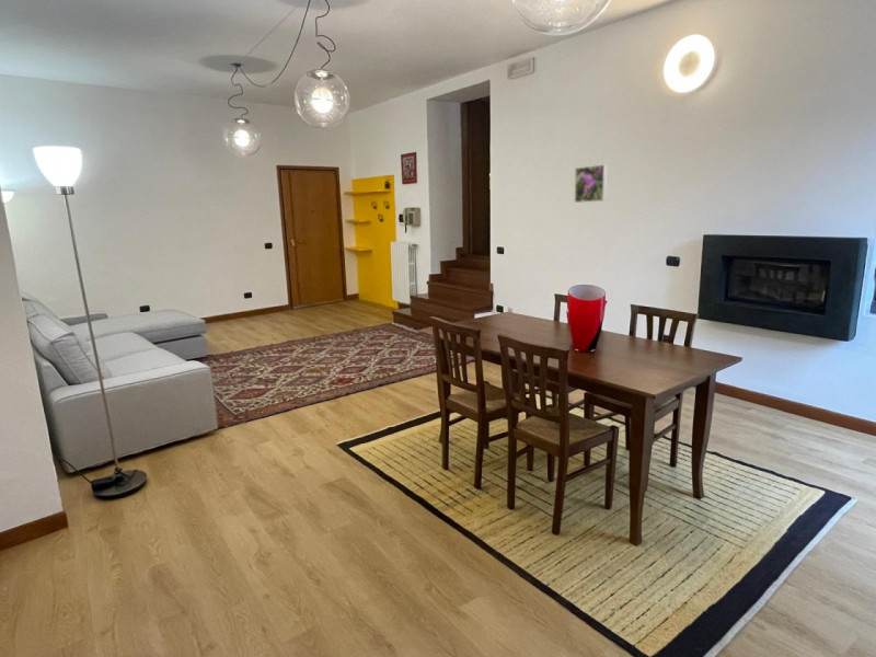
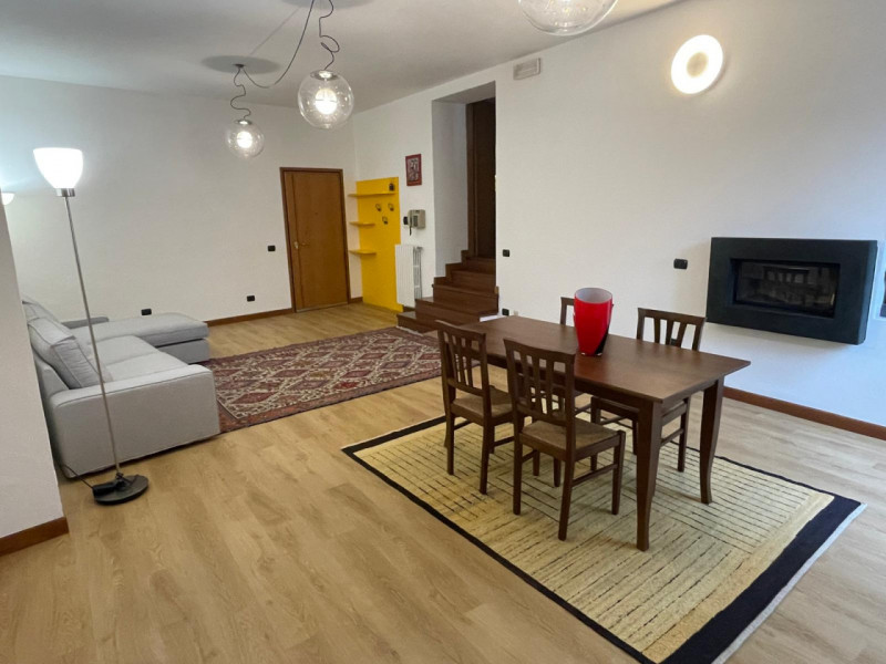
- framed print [574,163,608,204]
